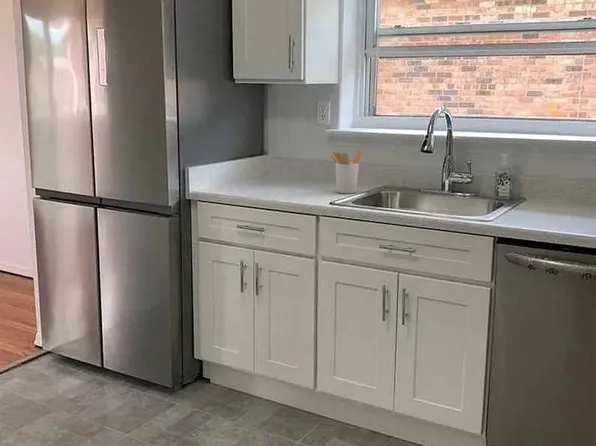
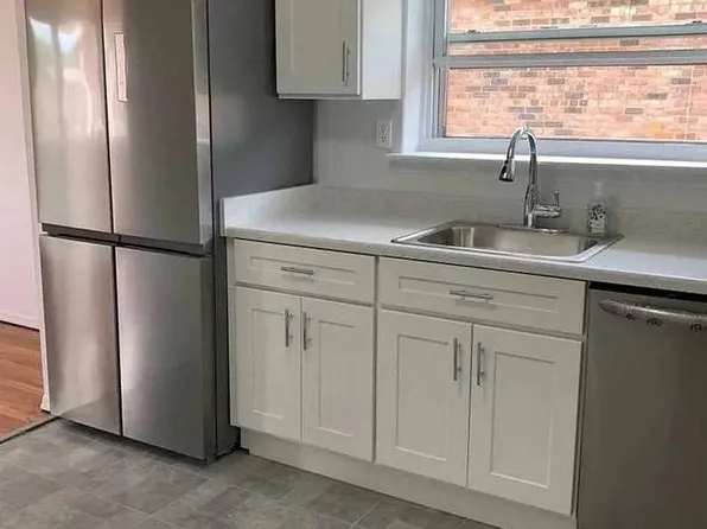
- utensil holder [330,148,363,194]
